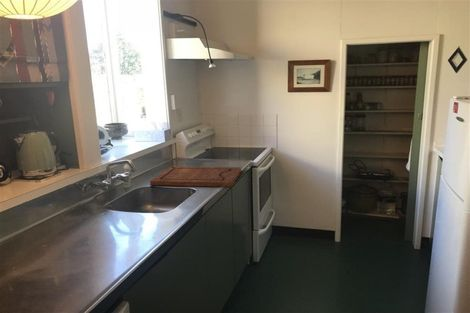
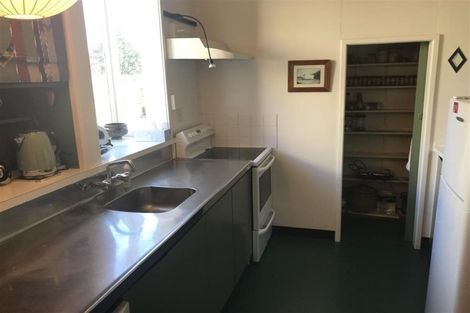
- cutting board [149,166,242,188]
